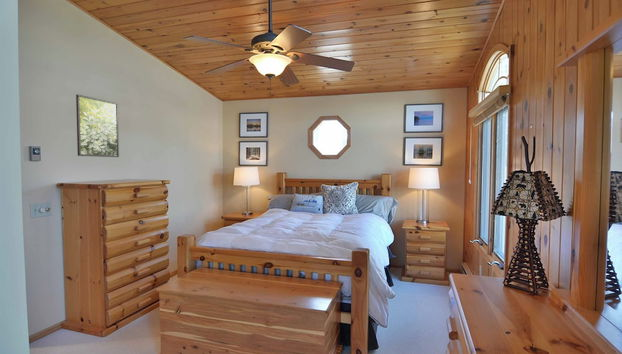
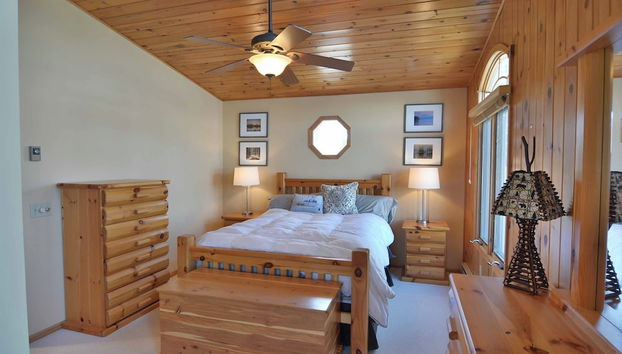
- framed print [75,93,120,158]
